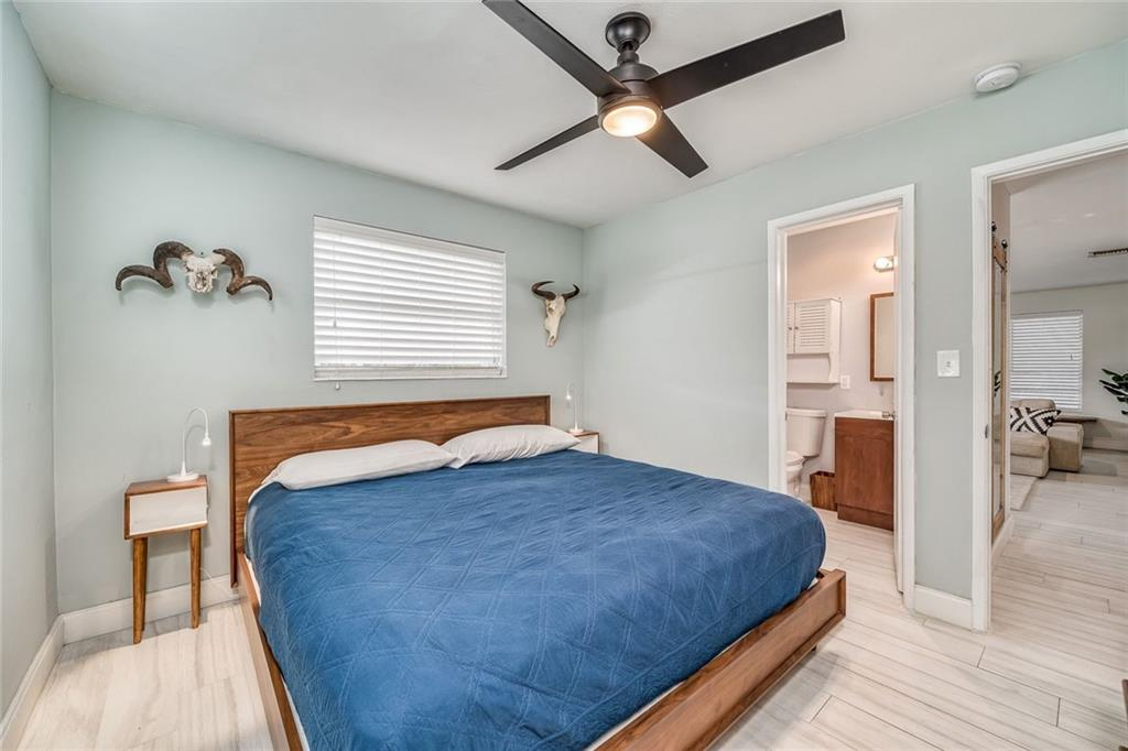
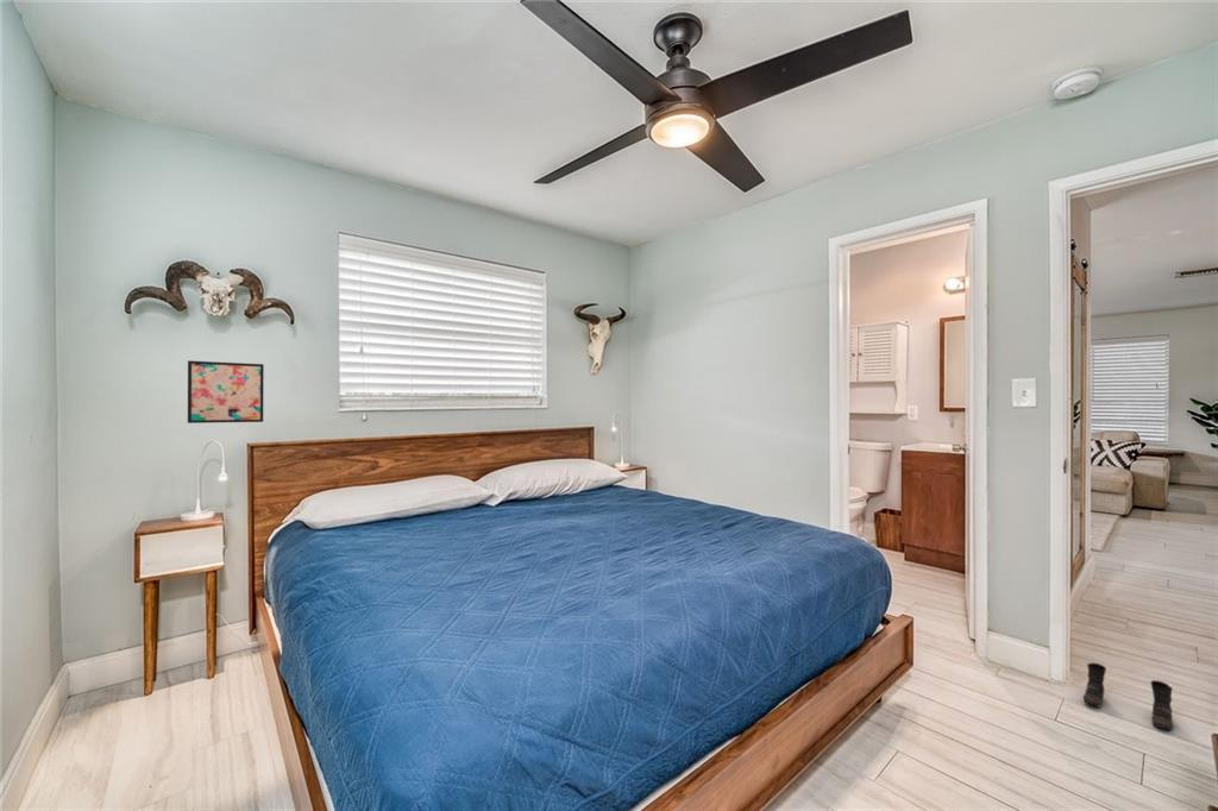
+ boots [1082,661,1174,731]
+ wall art [187,359,265,425]
